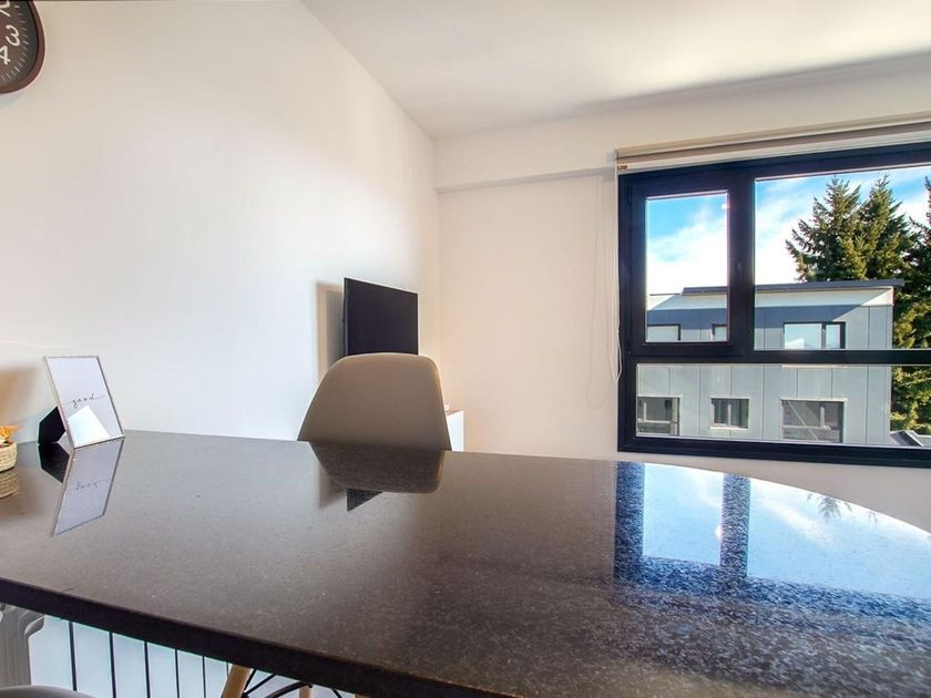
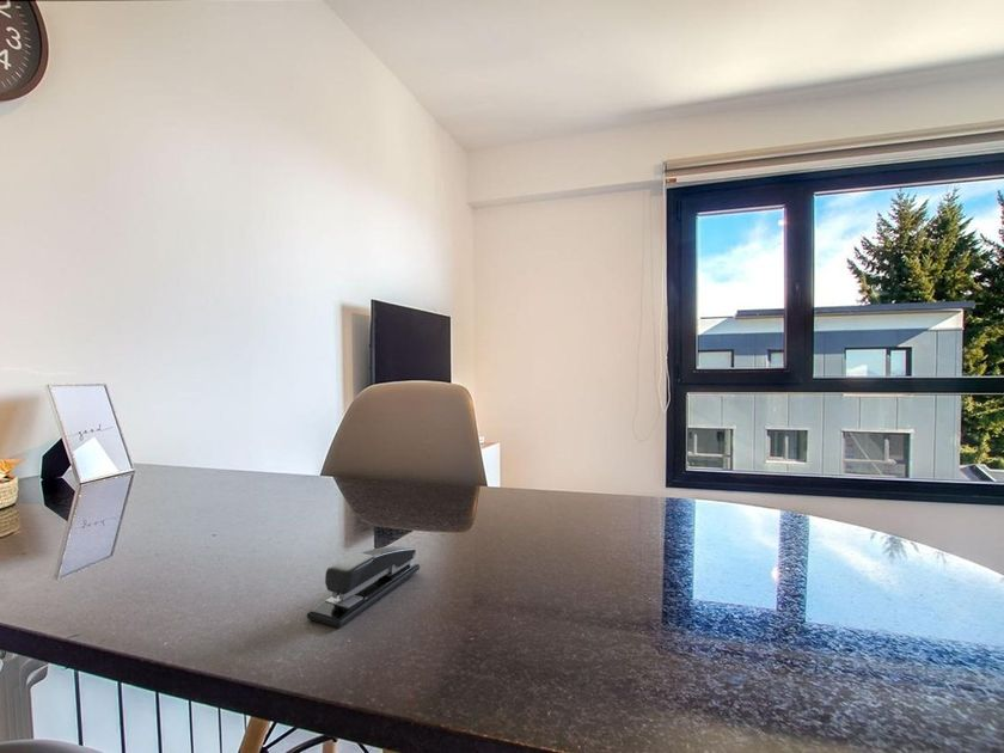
+ stapler [306,545,421,629]
